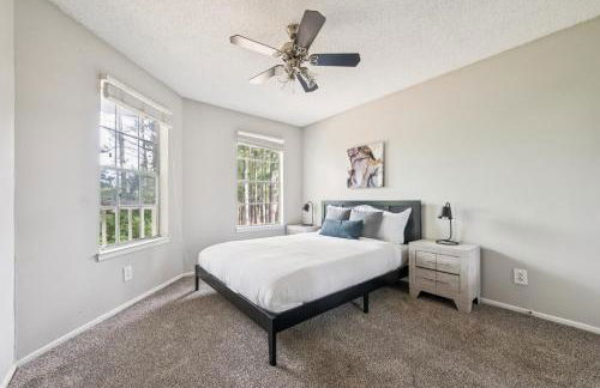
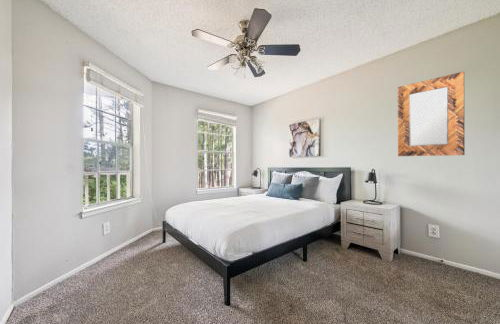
+ home mirror [397,71,466,157]
